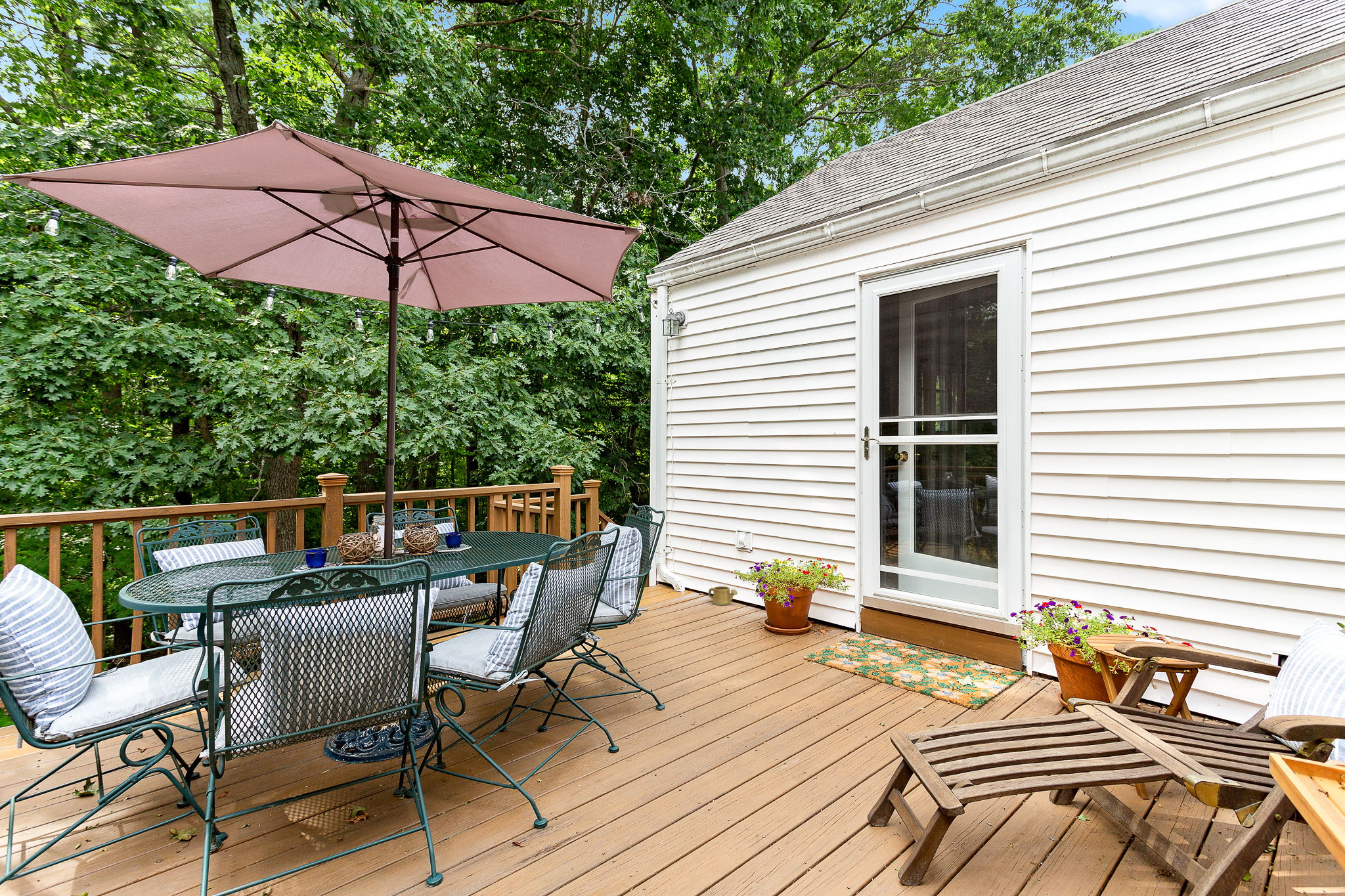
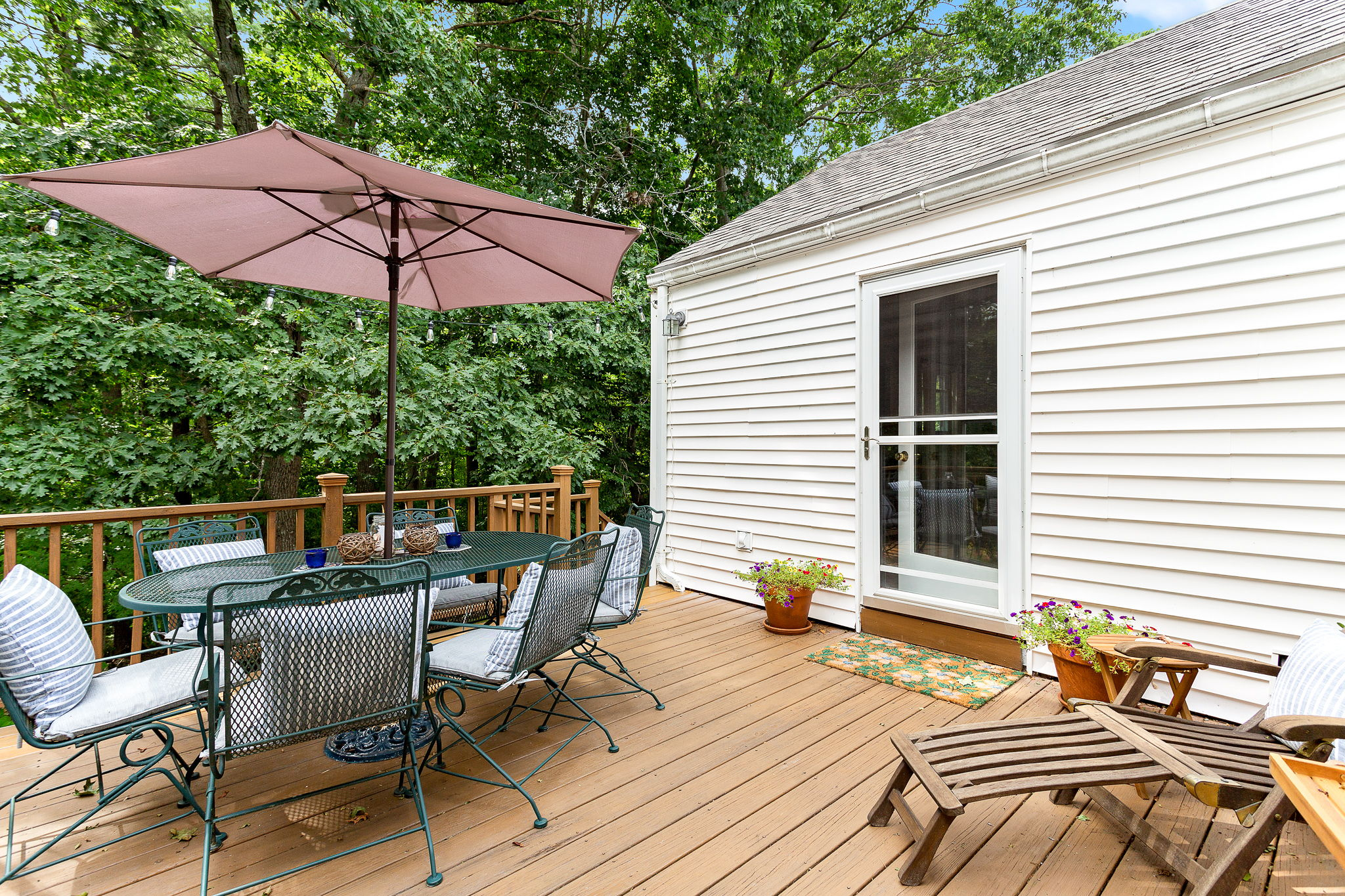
- watering can [707,586,738,606]
